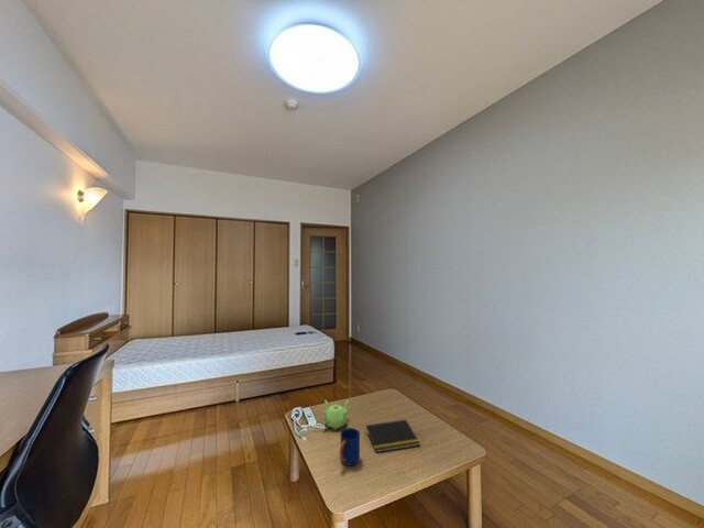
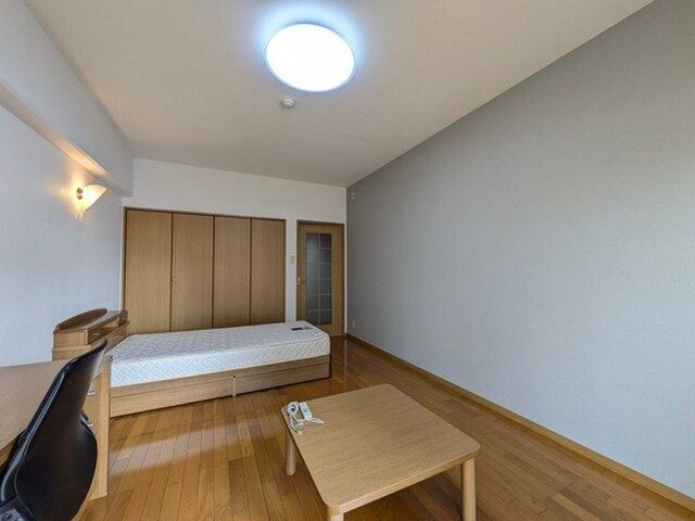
- teapot [321,399,350,431]
- mug [339,427,361,468]
- notepad [364,419,421,453]
